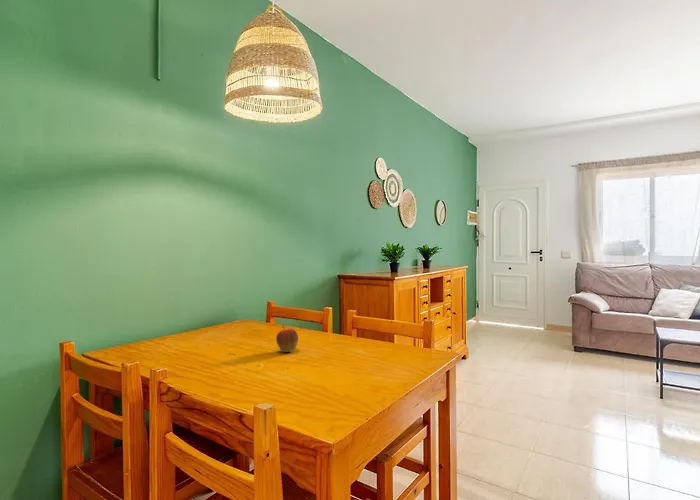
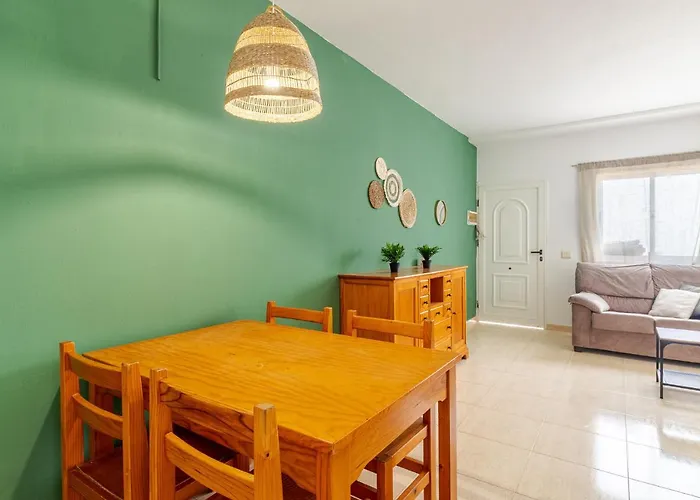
- apple [275,325,299,353]
